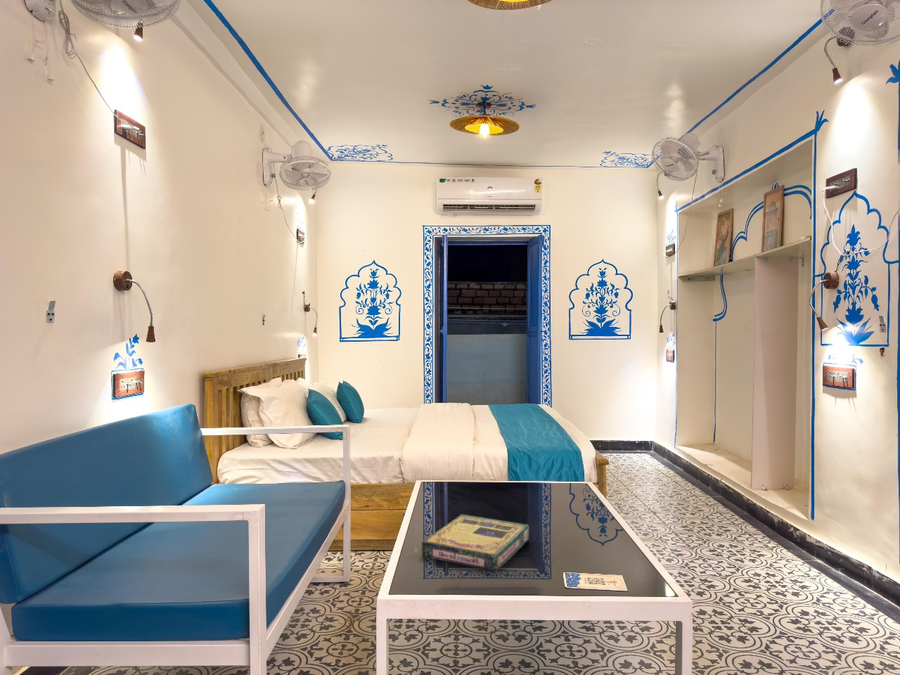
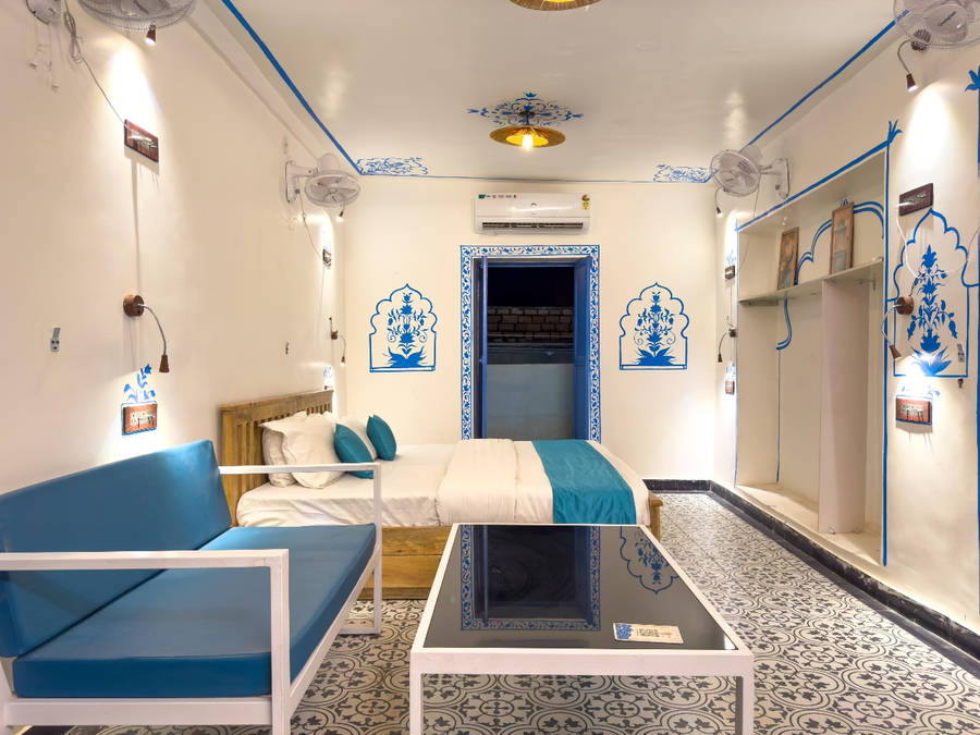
- video game box [421,513,530,572]
